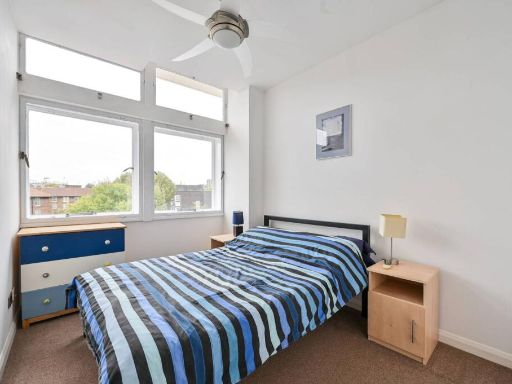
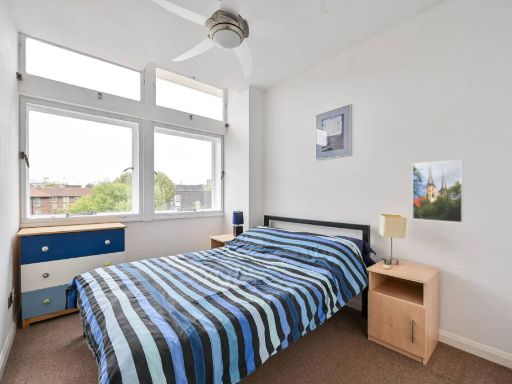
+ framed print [411,159,464,224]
